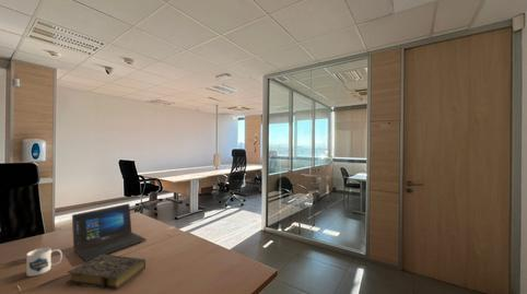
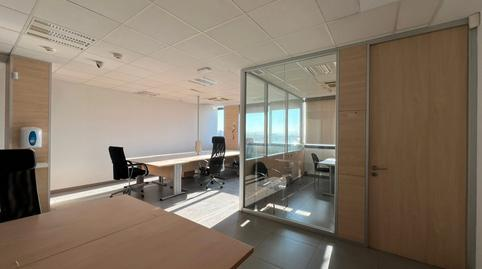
- laptop [71,202,148,261]
- mug [25,247,63,278]
- book [66,254,147,292]
